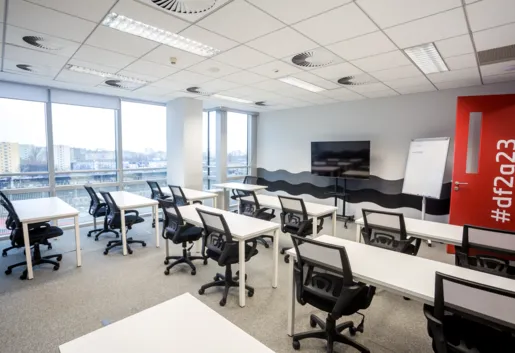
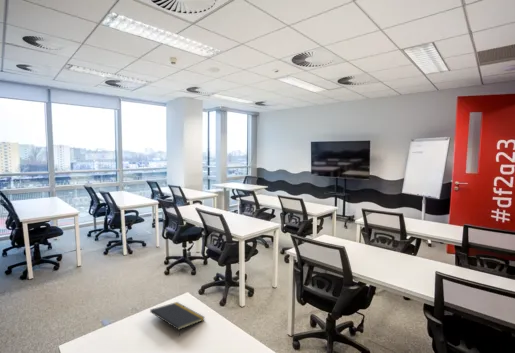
+ notepad [149,301,206,338]
